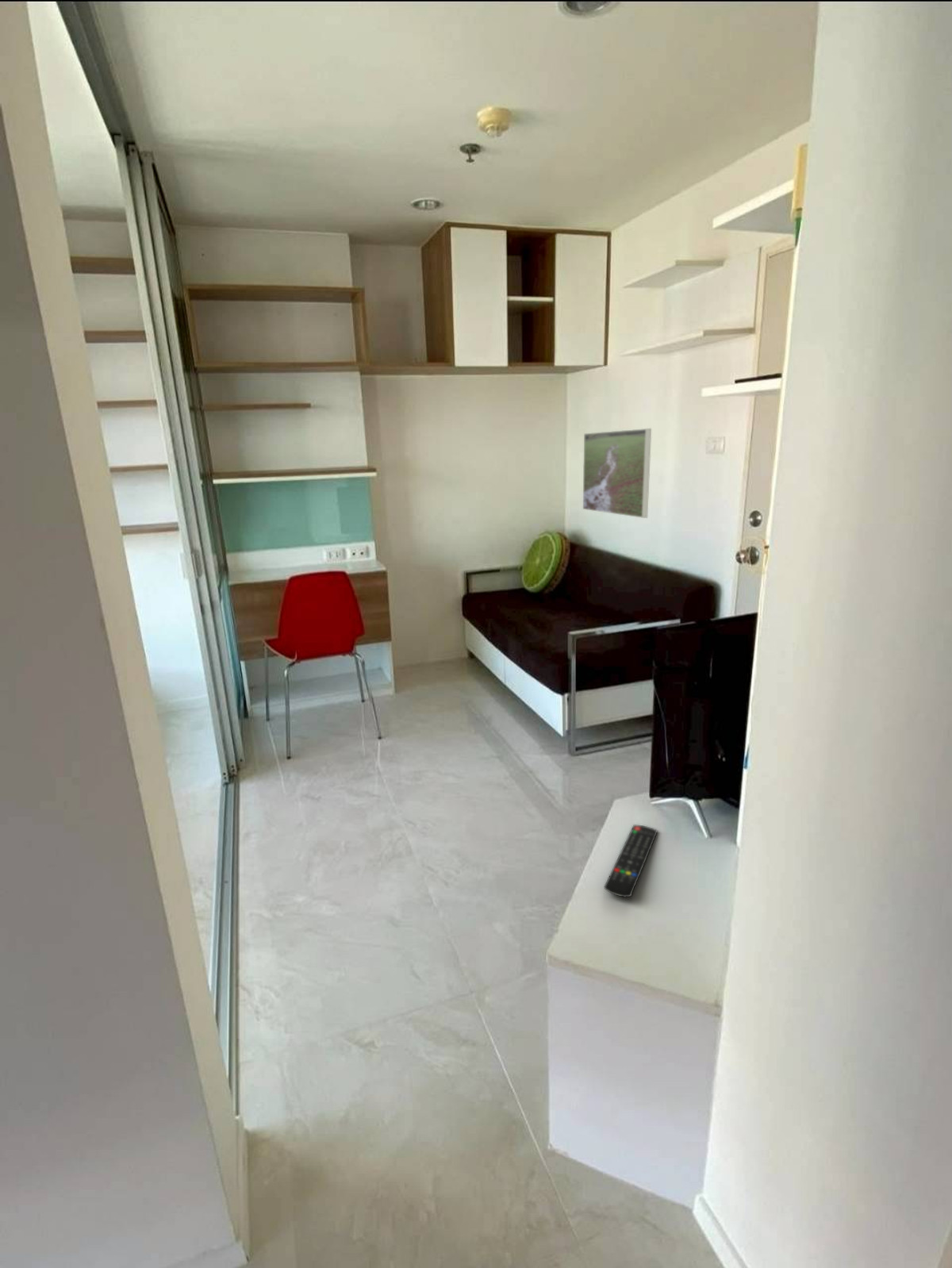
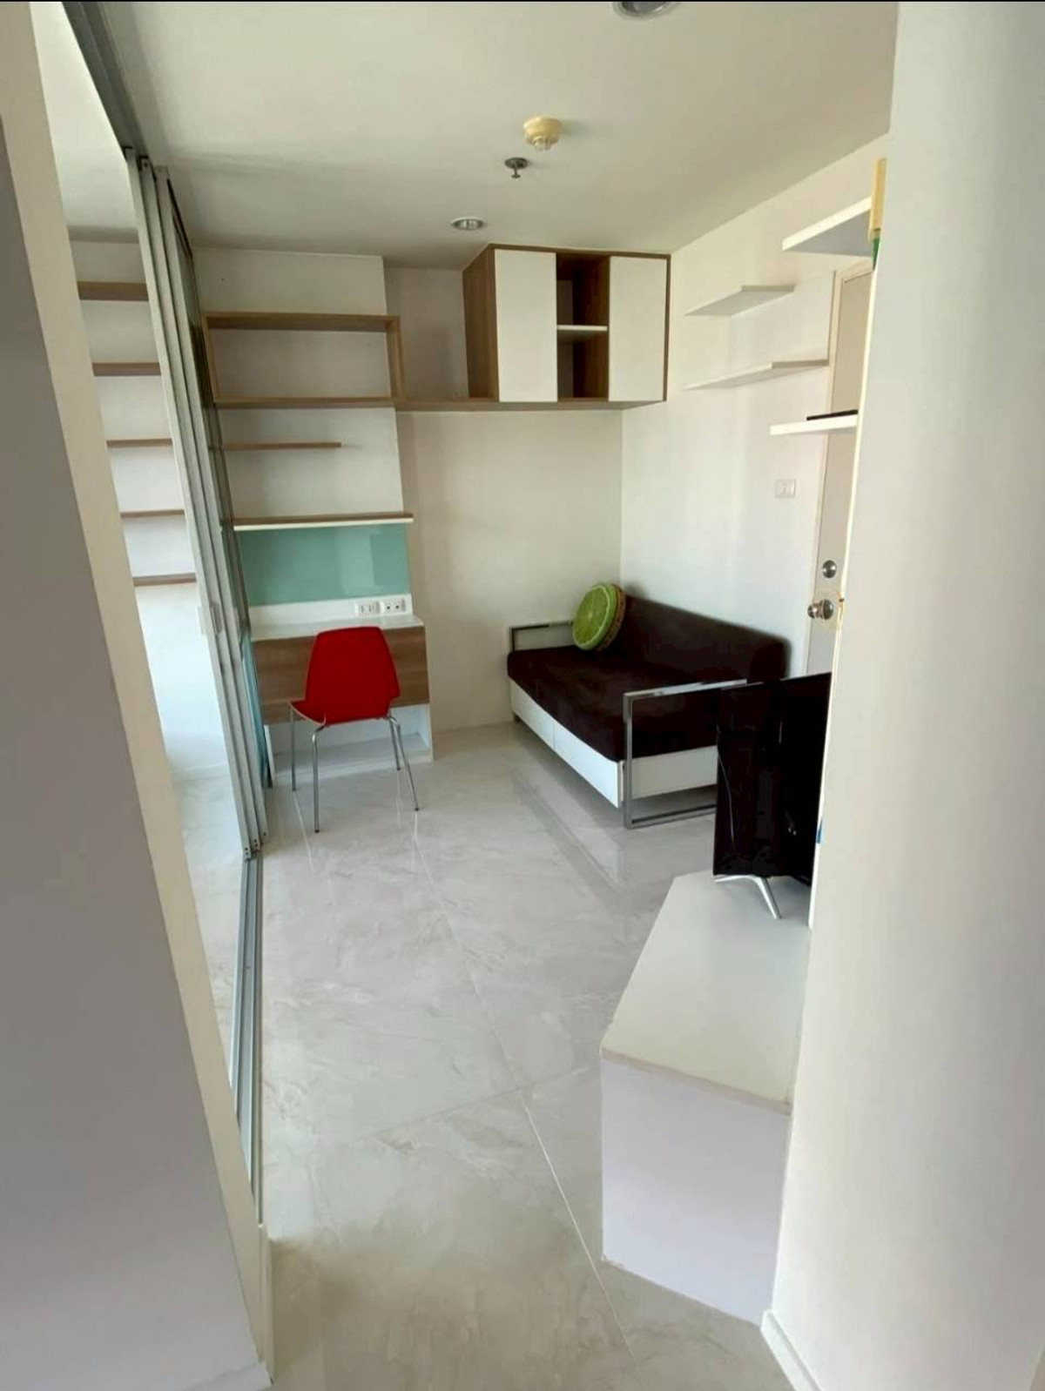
- remote control [604,824,658,898]
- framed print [582,428,652,519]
